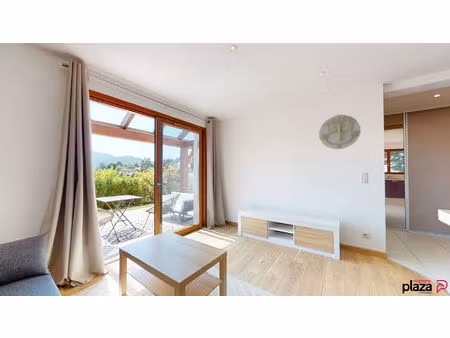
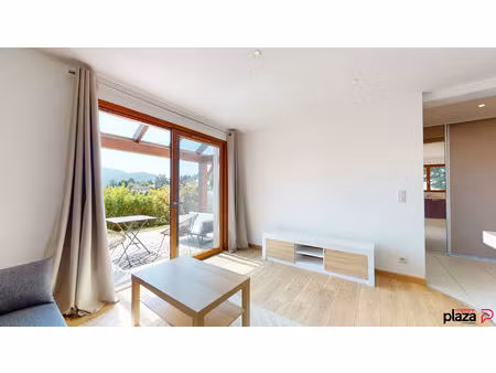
- wall decoration [318,114,361,150]
